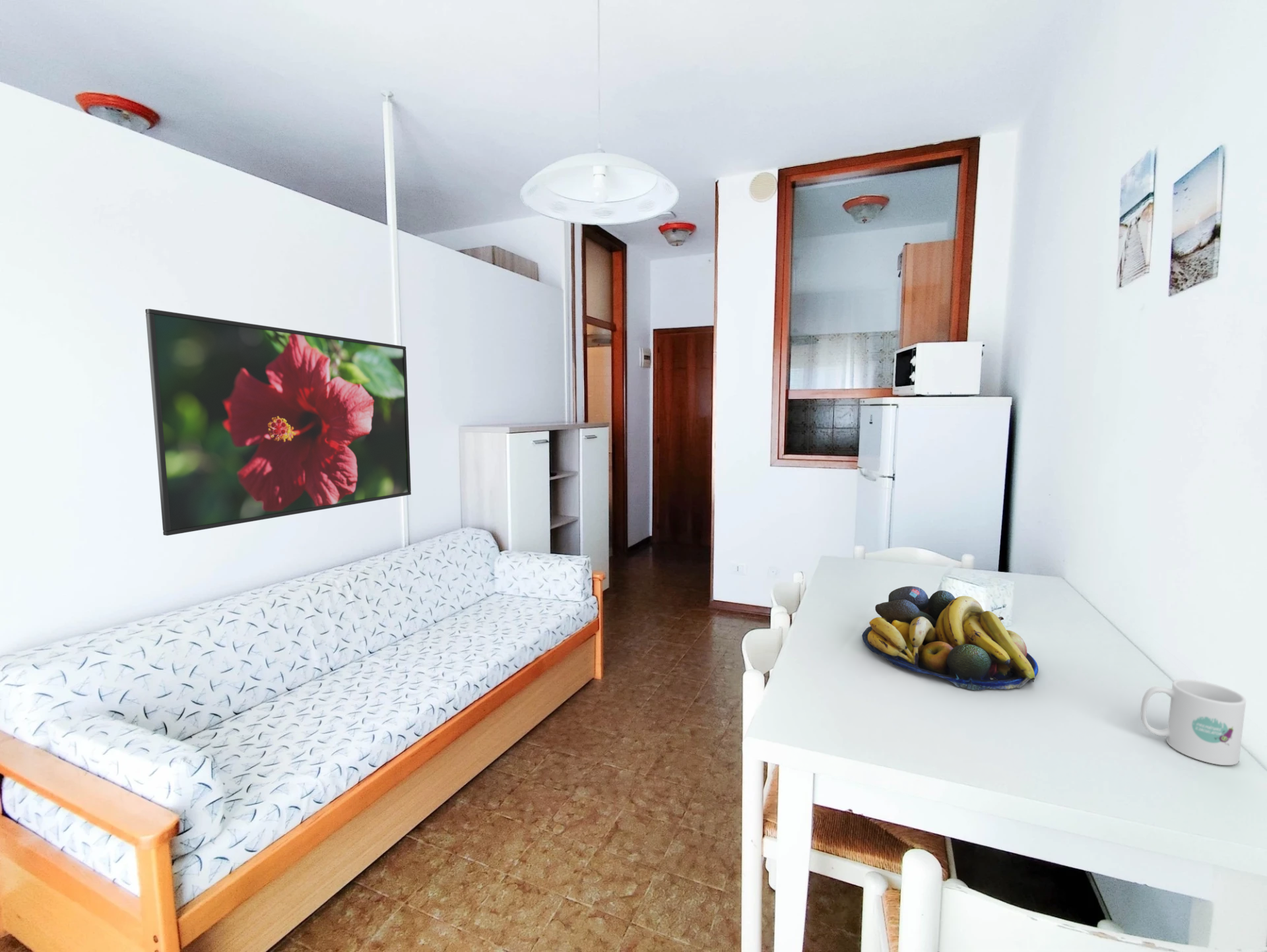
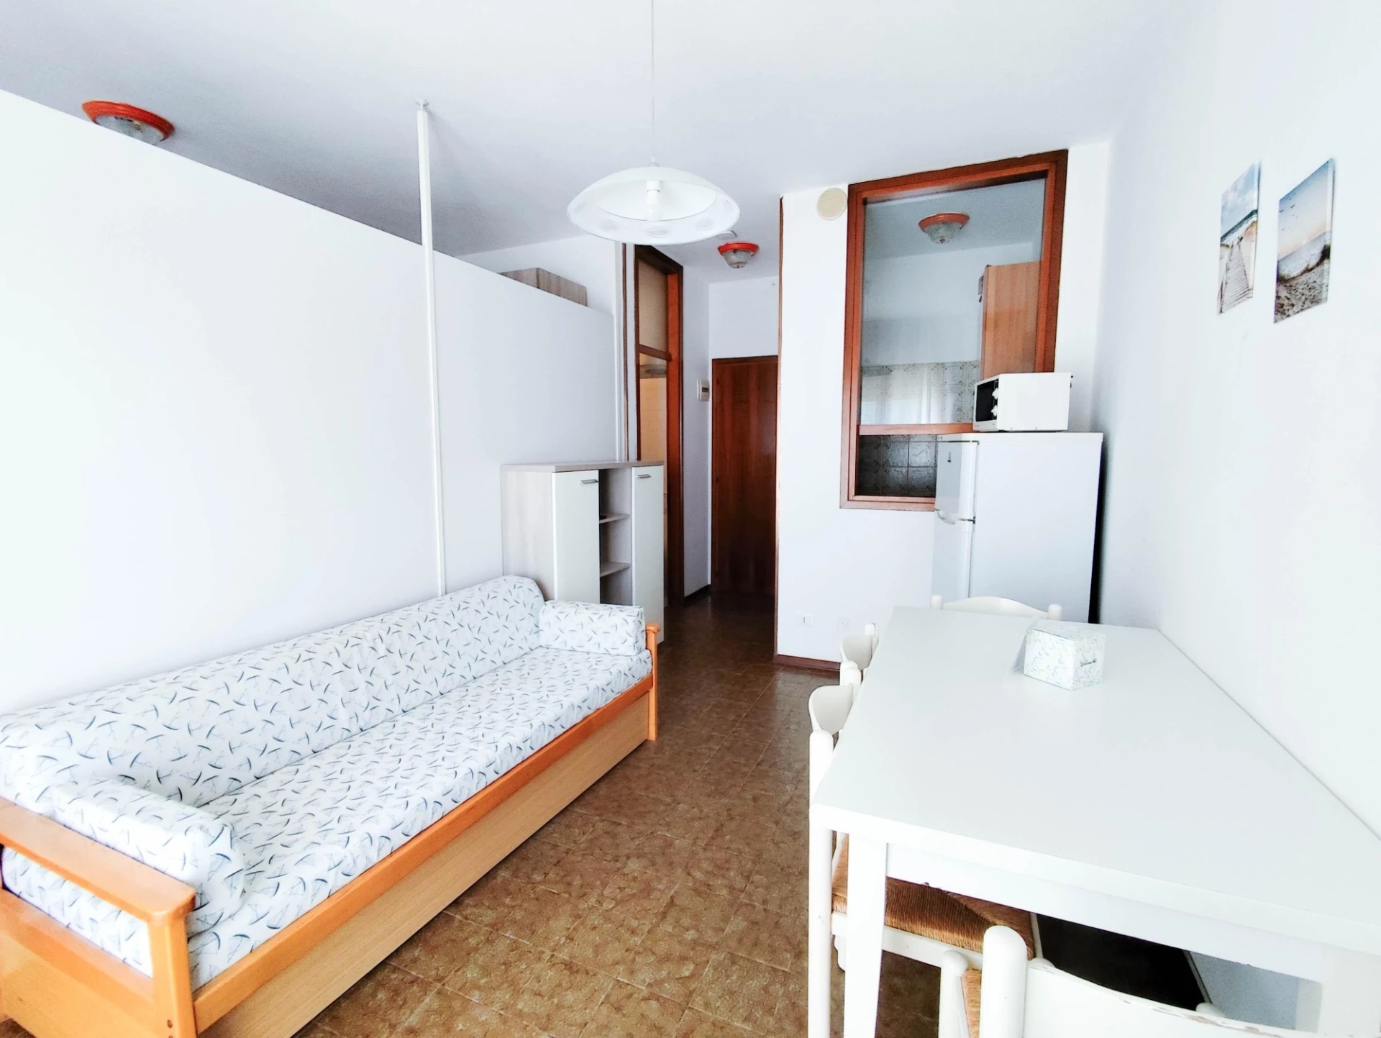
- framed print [145,308,412,536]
- mug [1140,679,1247,766]
- fruit bowl [862,585,1039,691]
